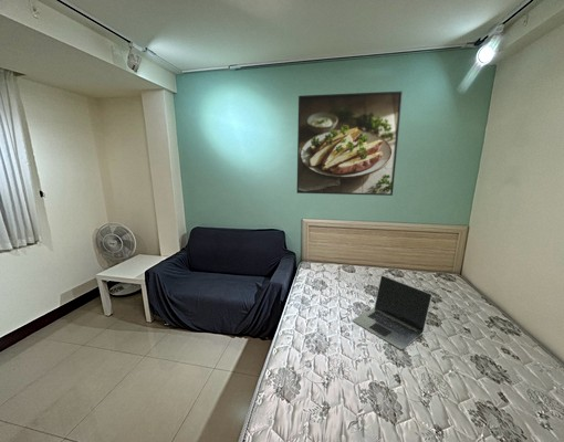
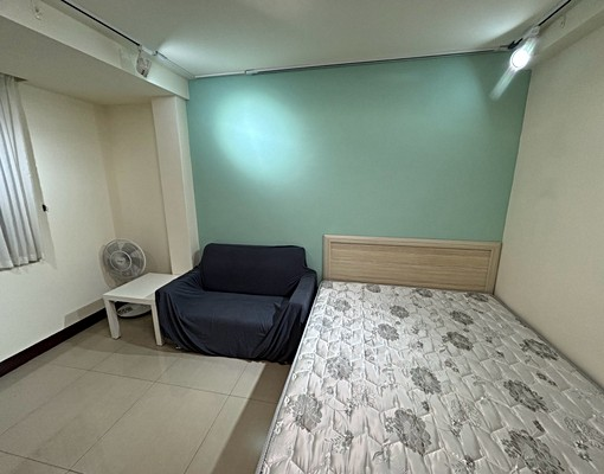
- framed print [295,91,404,197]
- laptop [352,274,434,350]
